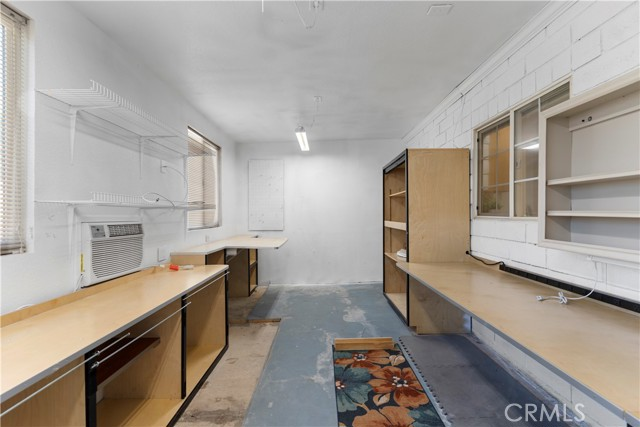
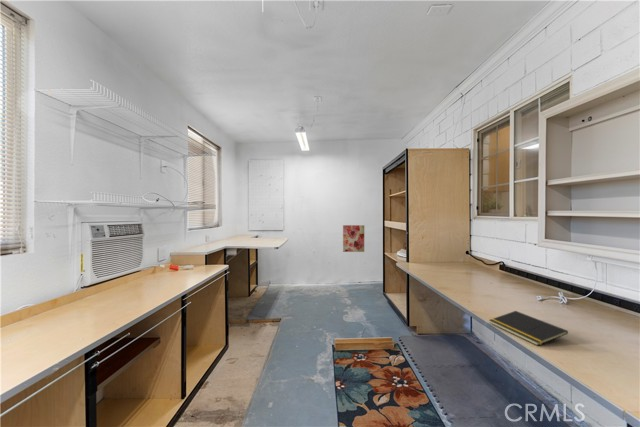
+ notepad [488,310,569,347]
+ wall art [342,224,365,253]
